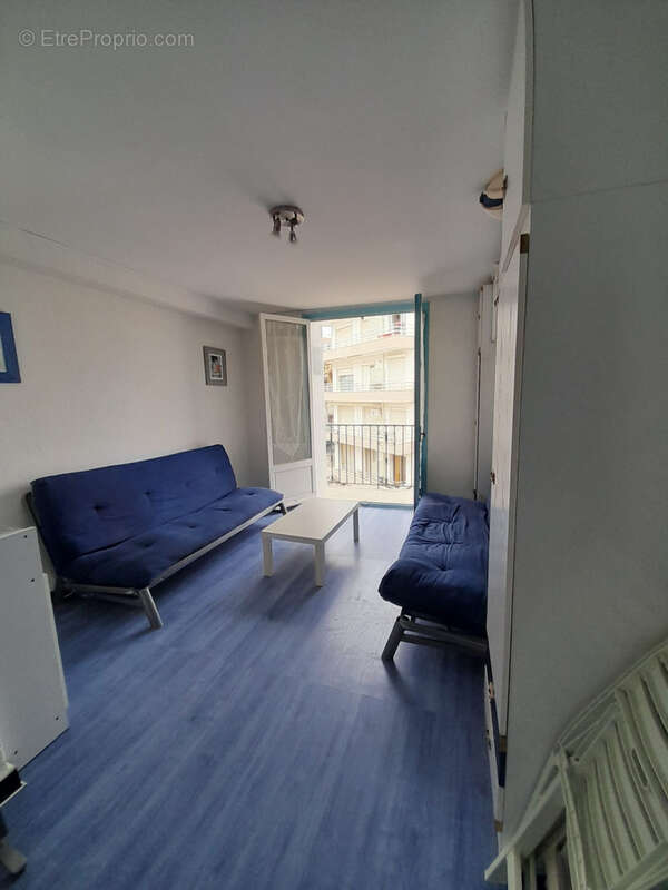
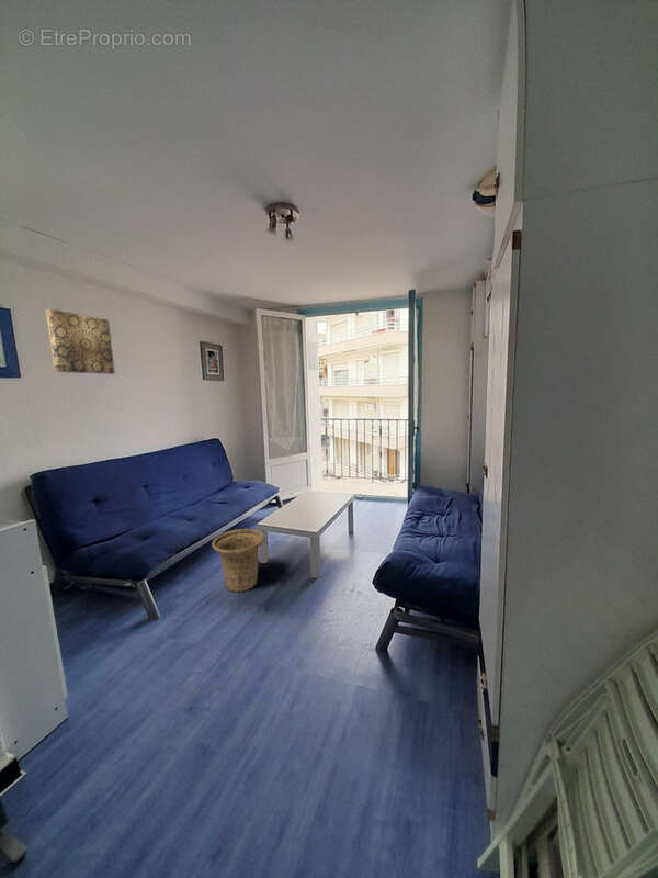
+ wall art [45,307,116,375]
+ basket [211,528,265,594]
